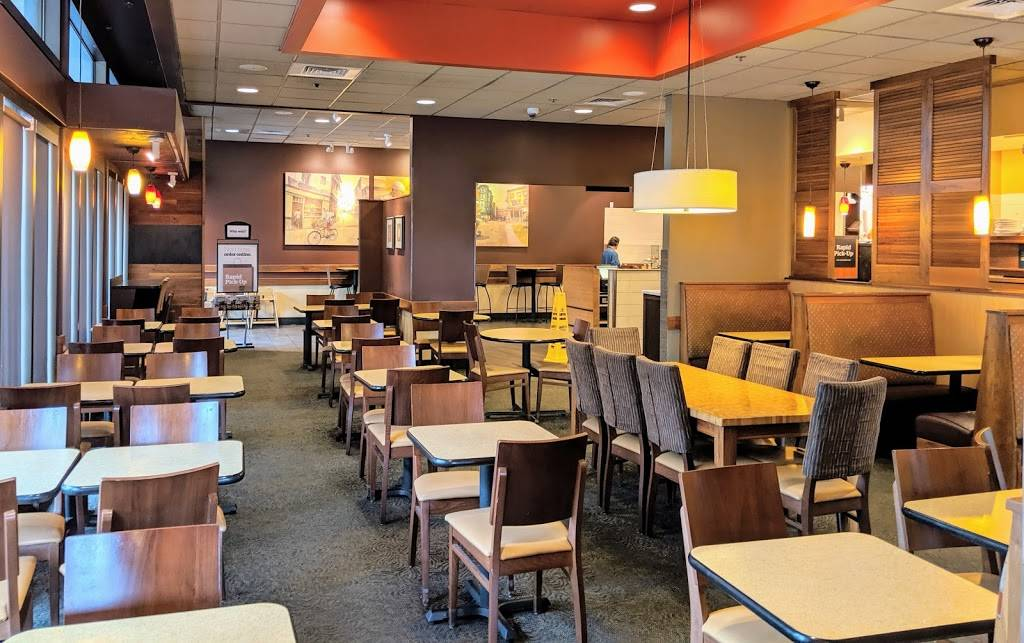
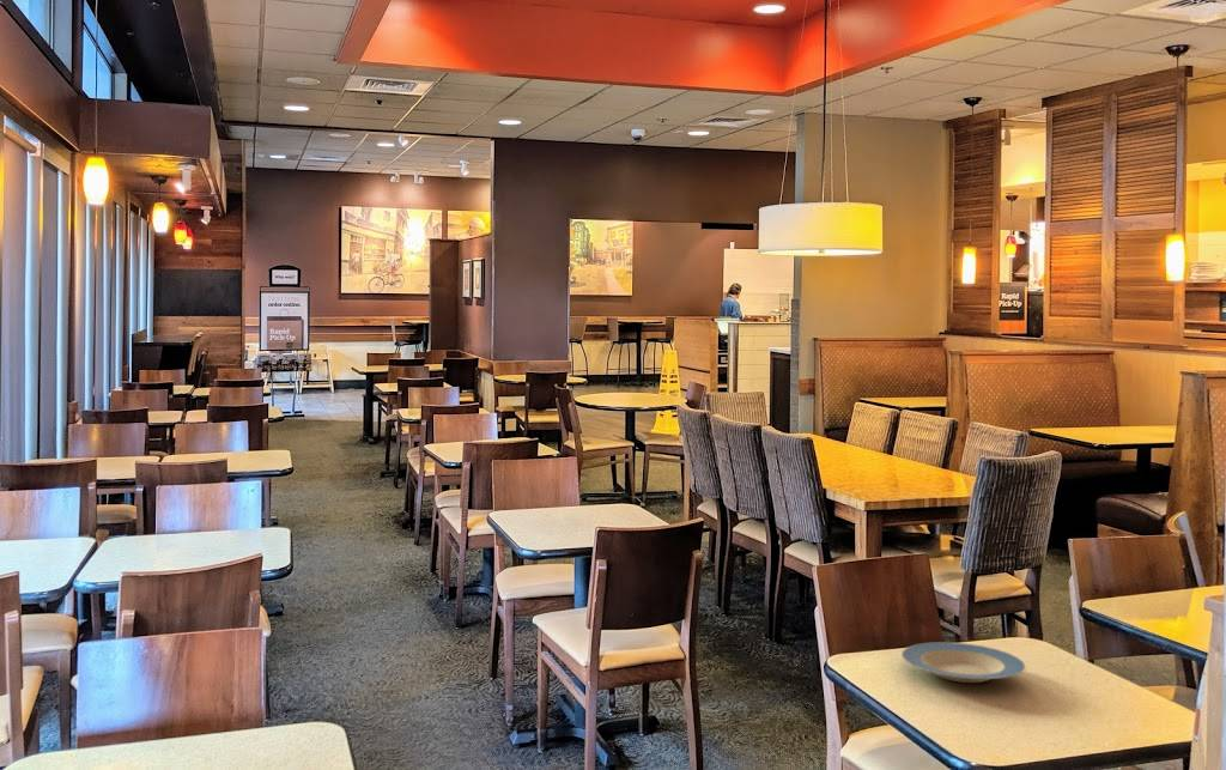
+ plate [900,641,1027,684]
